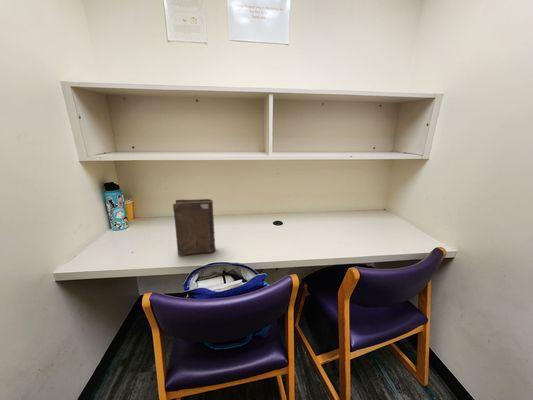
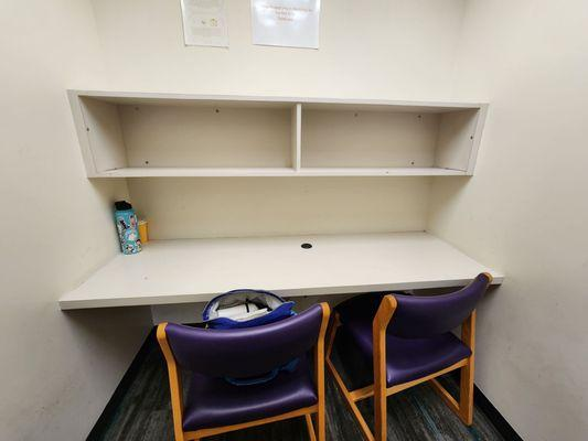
- book [172,198,216,257]
